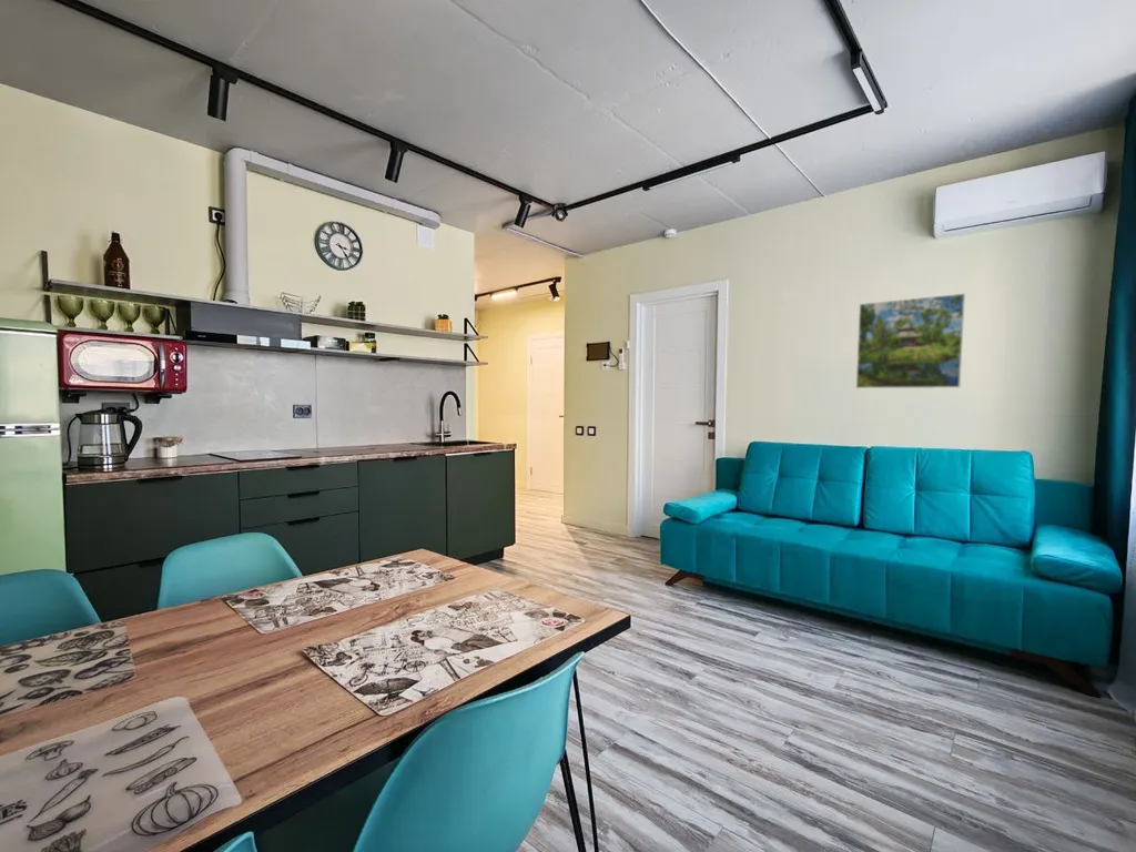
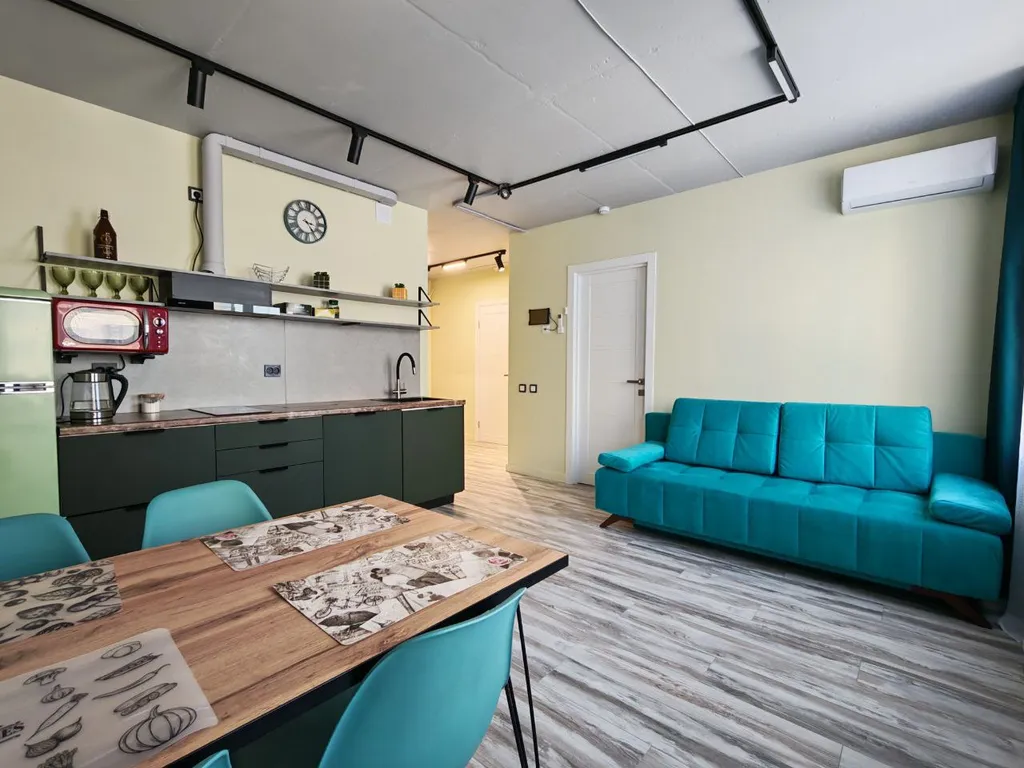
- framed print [855,293,966,389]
